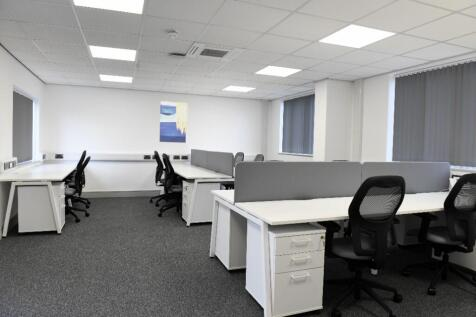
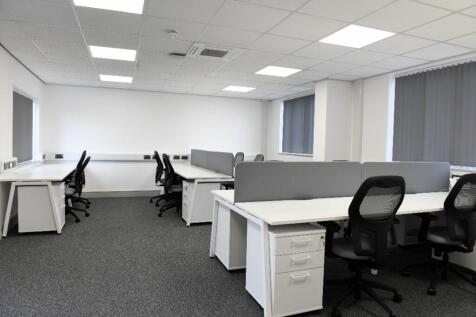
- wall art [159,100,188,144]
